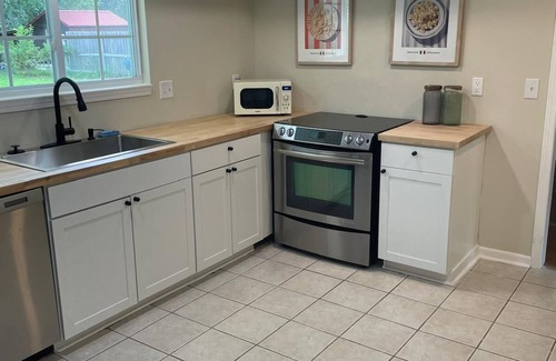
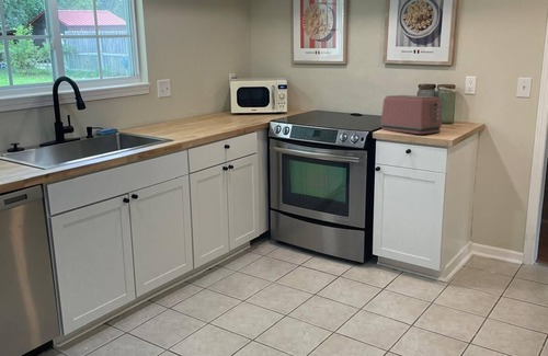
+ toaster [379,94,443,135]
